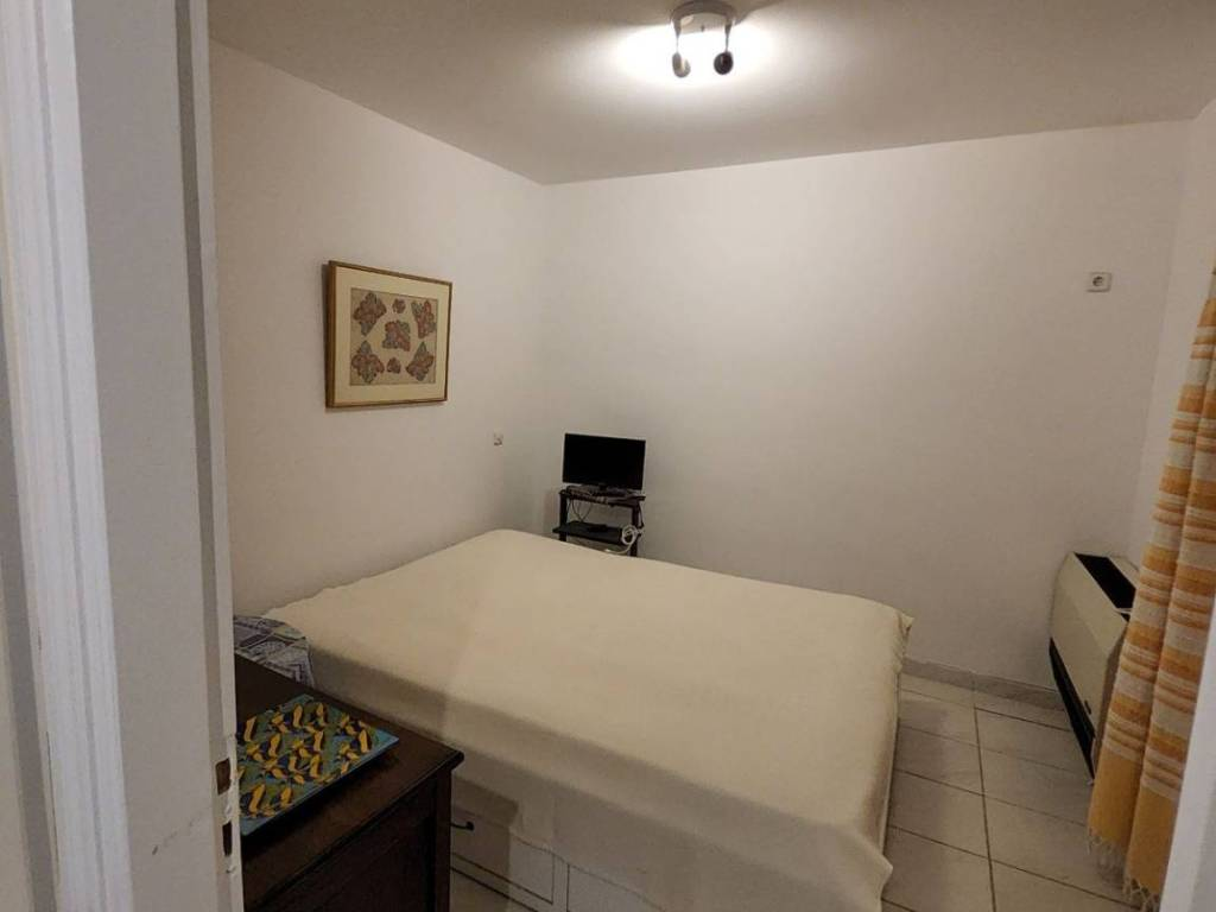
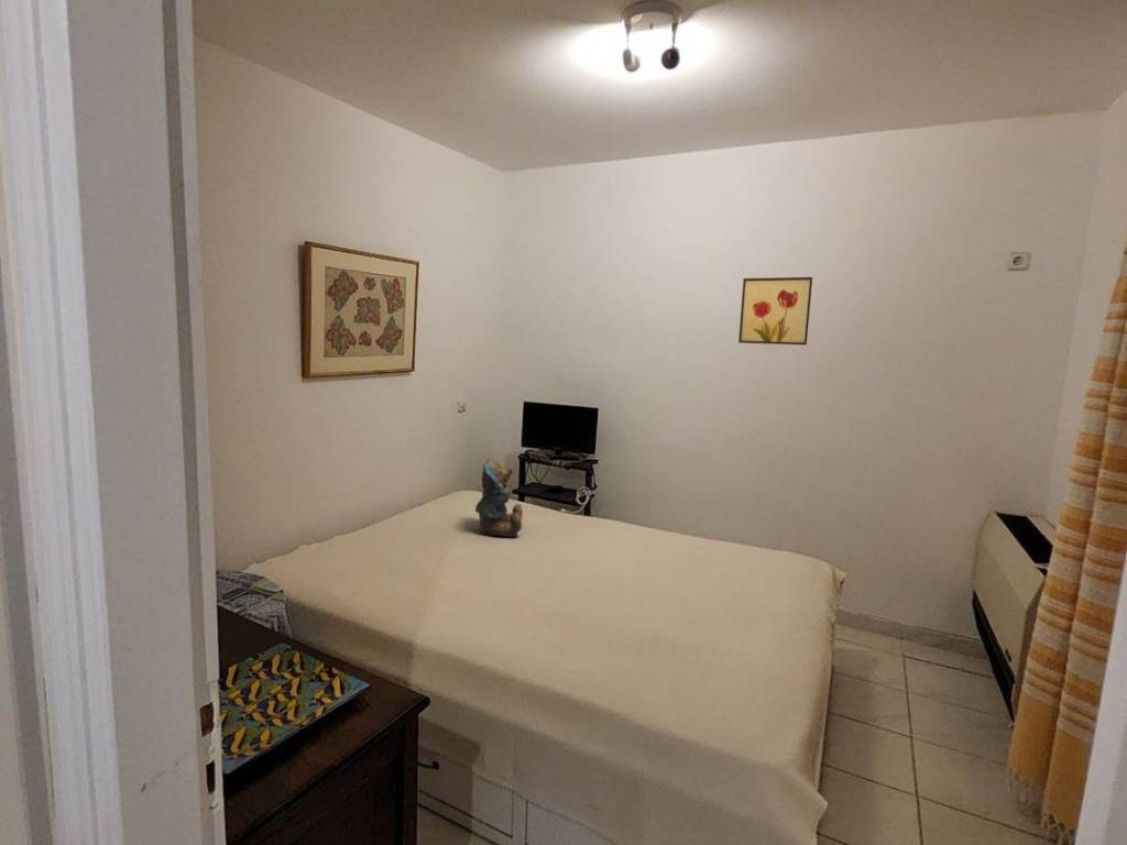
+ teddy bear [474,459,524,539]
+ wall art [737,276,813,345]
